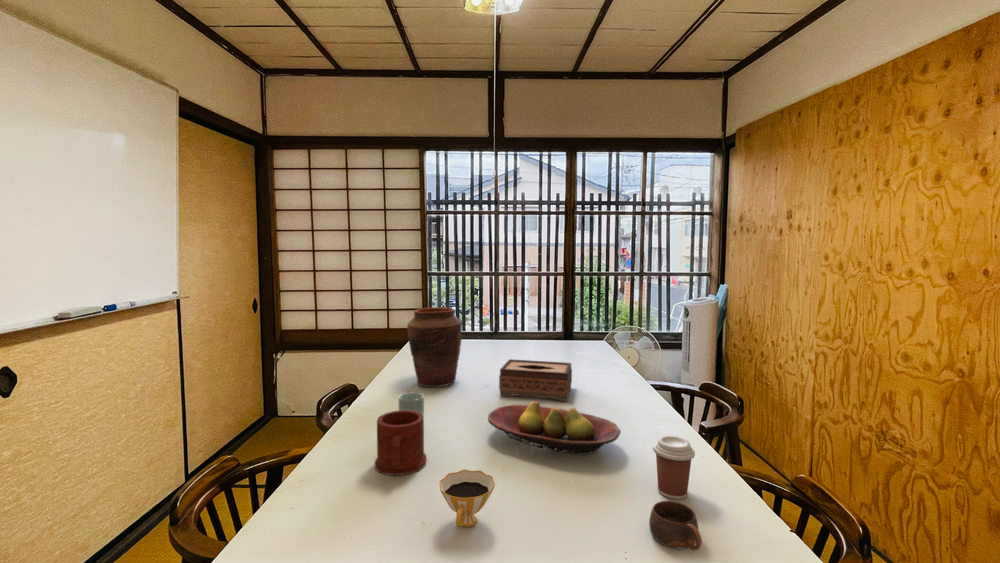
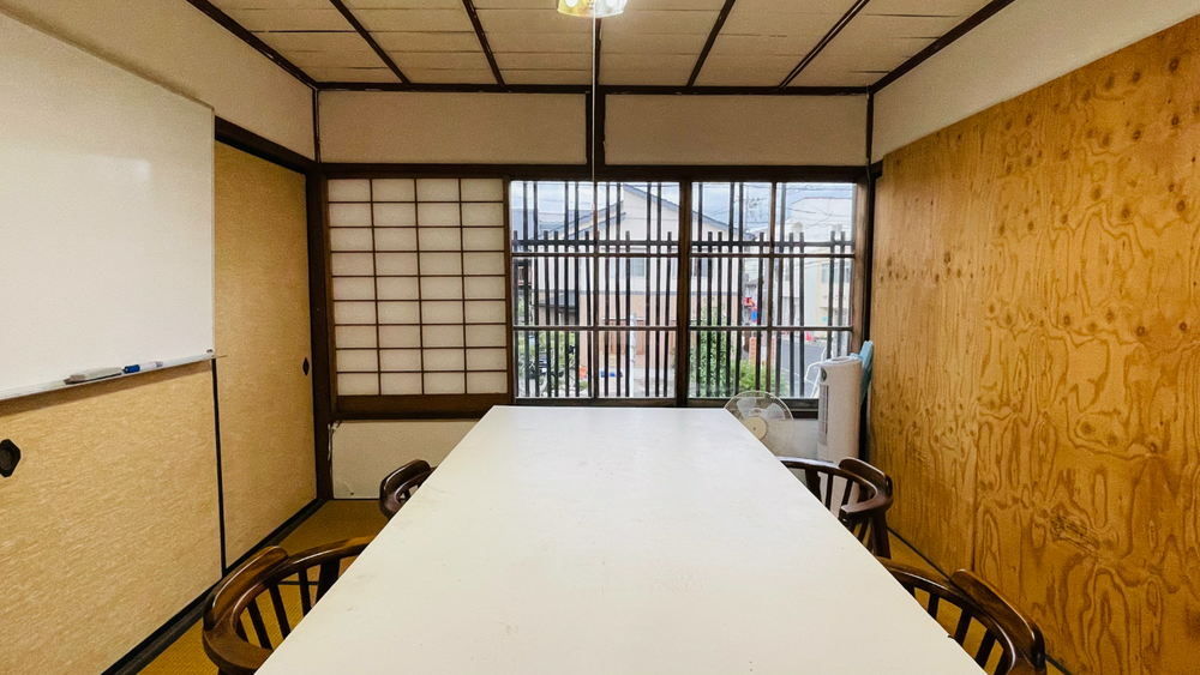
- cup [648,500,703,552]
- vase [406,306,463,388]
- coffee cup [652,435,696,500]
- fruit bowl [487,400,622,456]
- tissue box [498,358,573,402]
- teacup [438,469,496,528]
- cup [397,391,425,417]
- mug [374,410,428,476]
